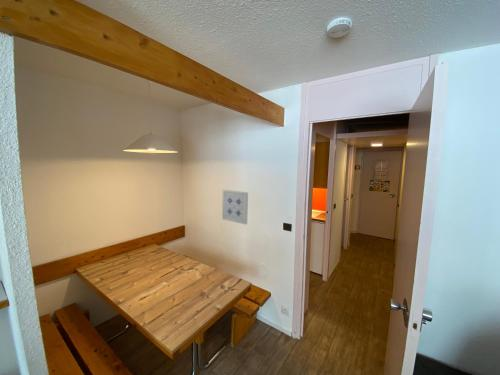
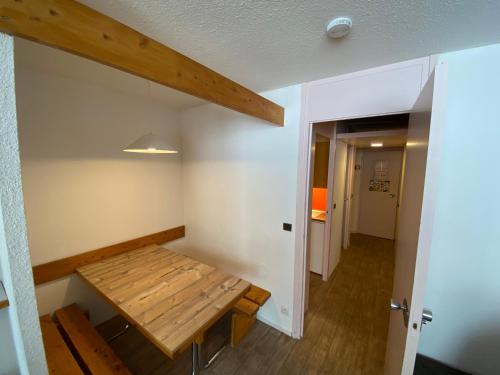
- wall art [221,189,249,226]
